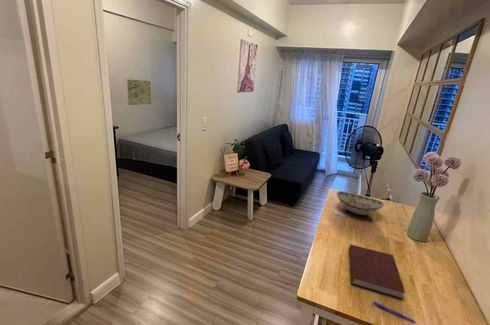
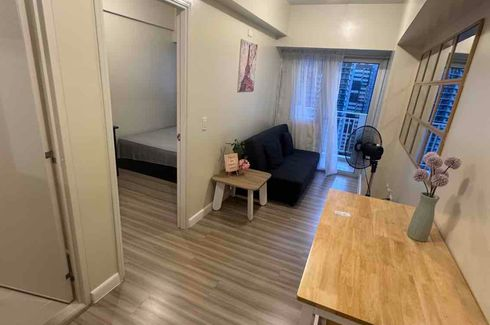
- notebook [348,244,406,300]
- wall art [126,79,152,106]
- pen [373,301,418,324]
- decorative bowl [335,190,385,216]
